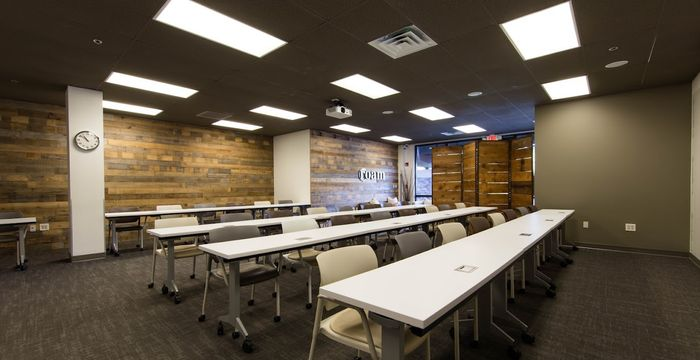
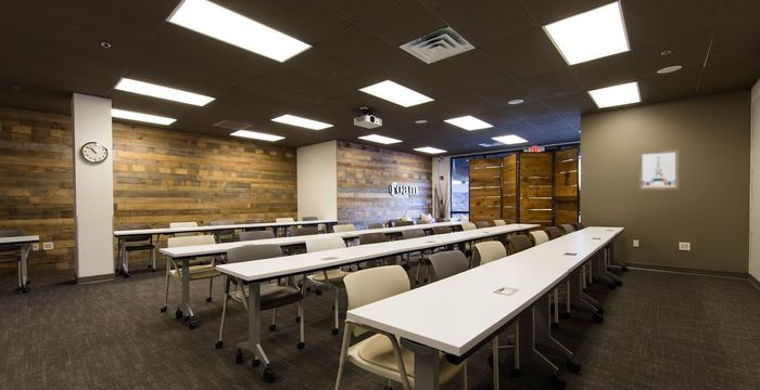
+ wall art [637,148,681,192]
